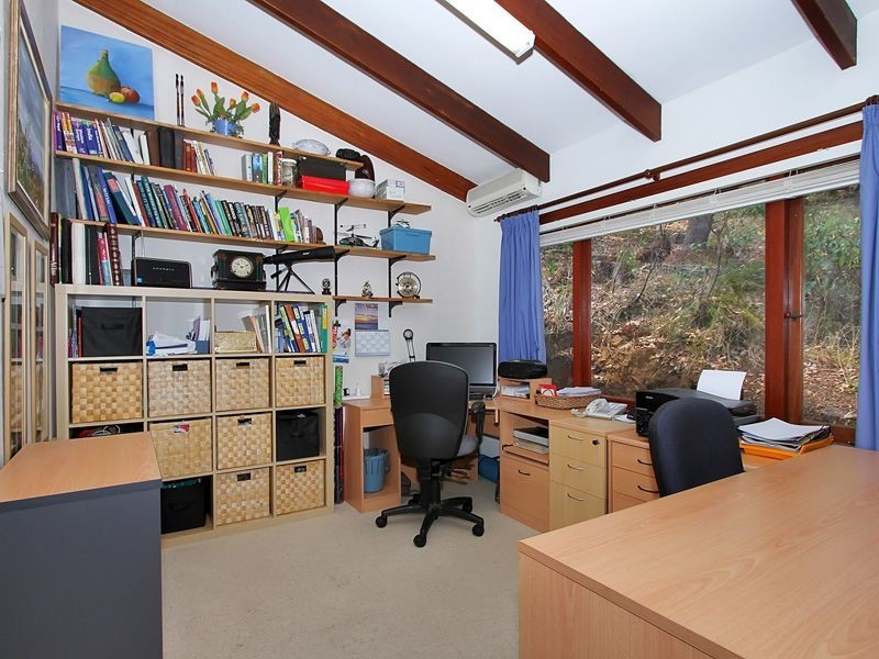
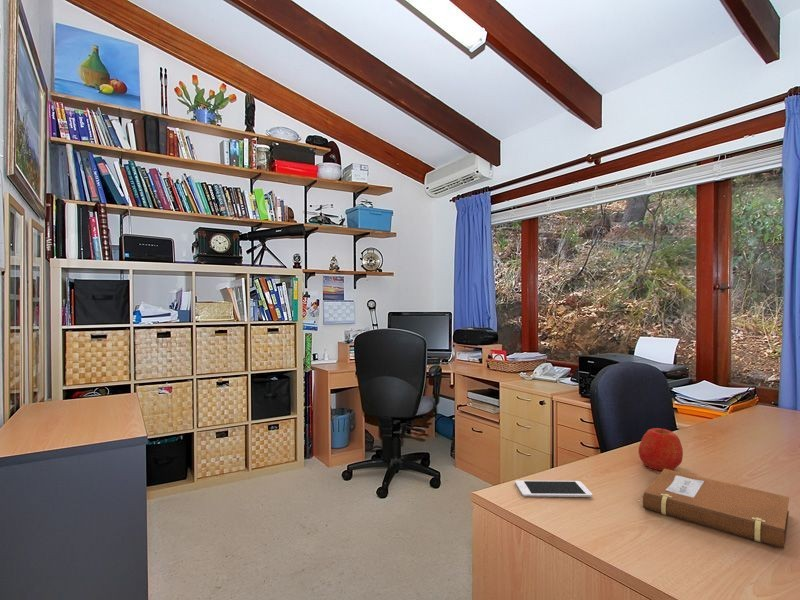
+ notebook [640,469,790,549]
+ cell phone [514,480,593,498]
+ apple [637,427,684,471]
